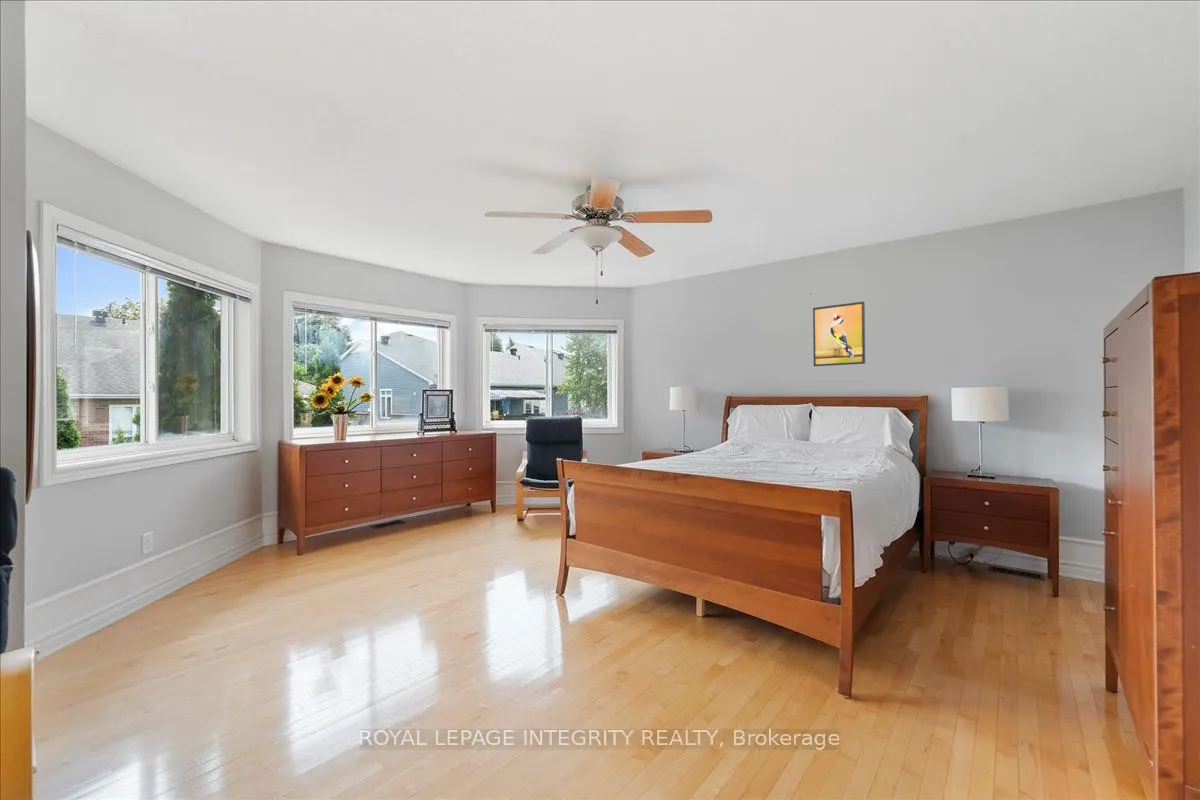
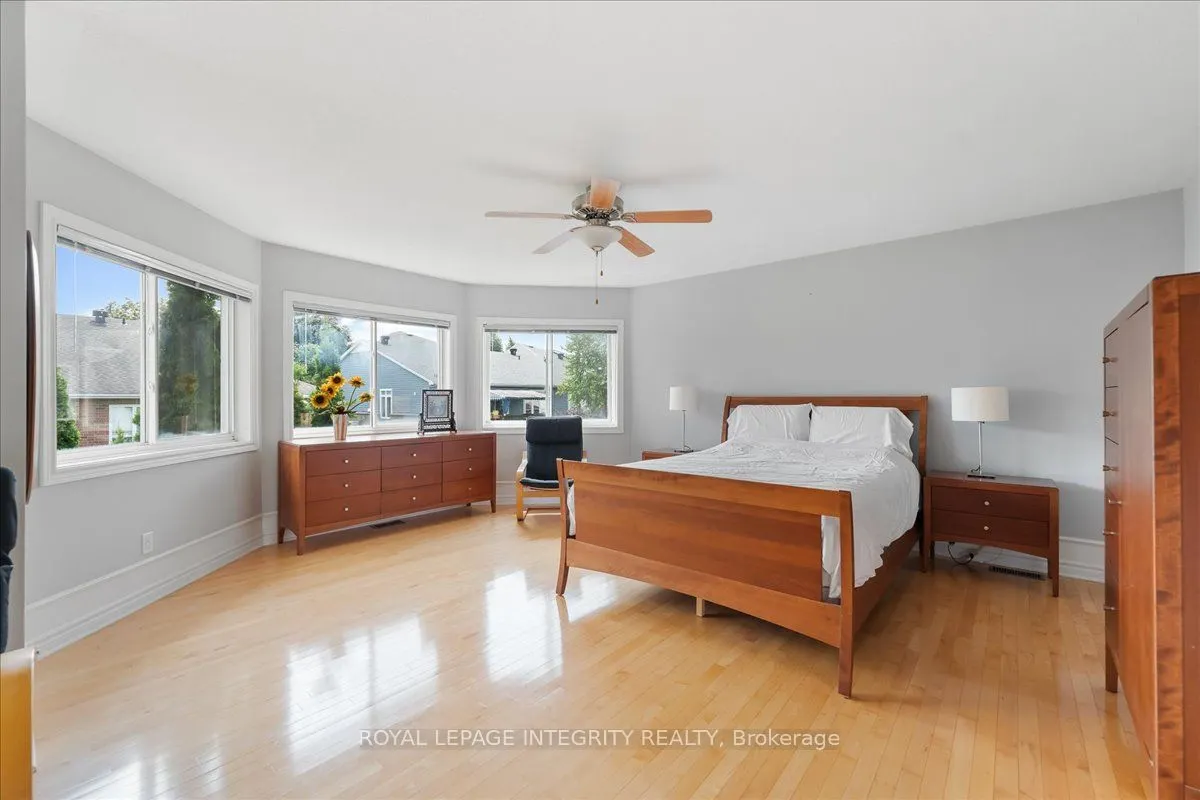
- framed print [812,300,866,367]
